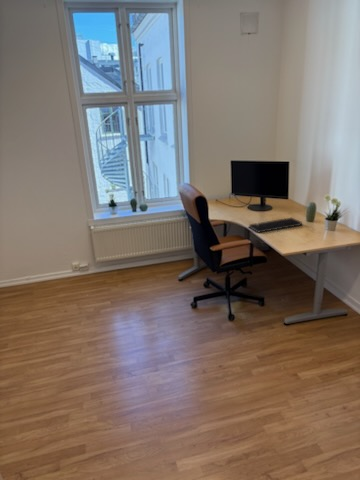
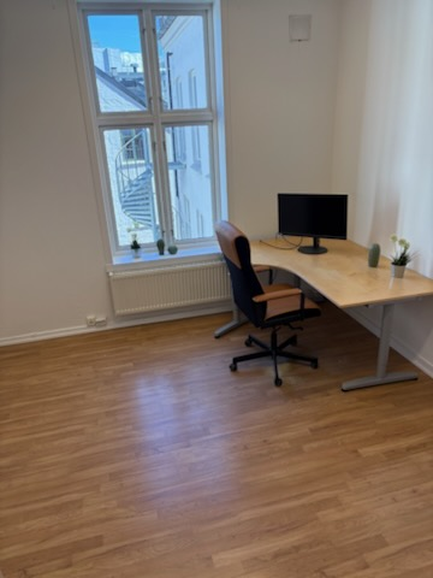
- computer keyboard [247,216,304,234]
